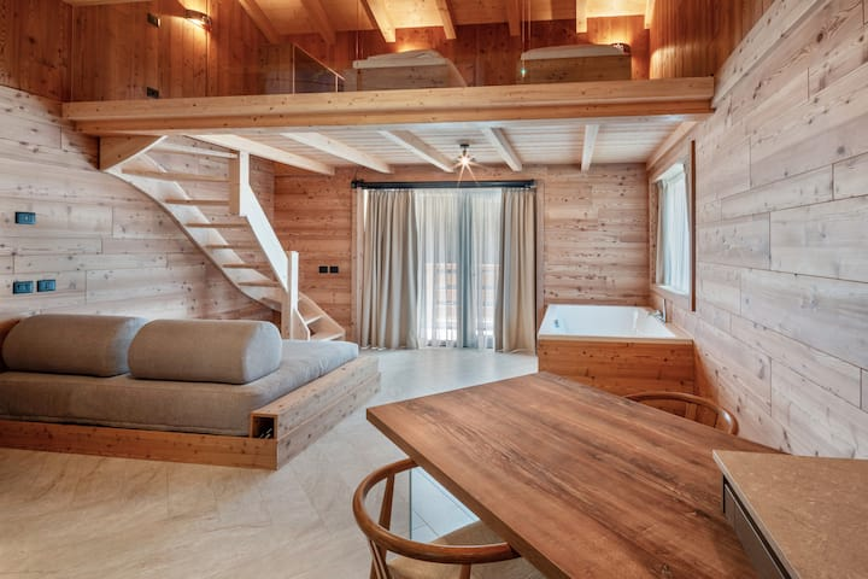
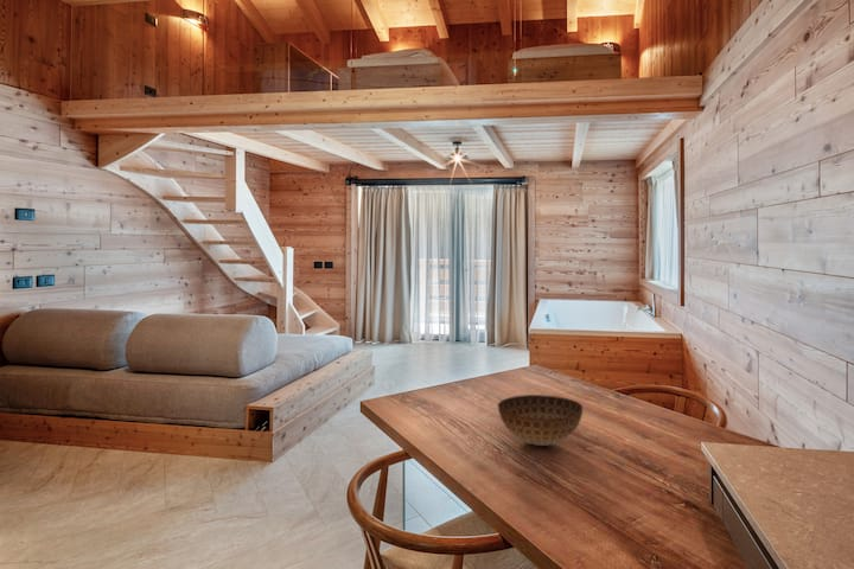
+ bowl [496,394,584,447]
